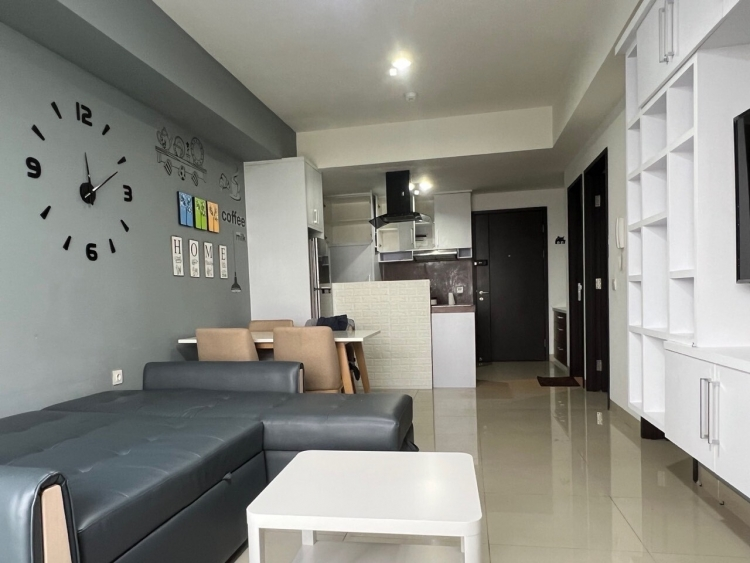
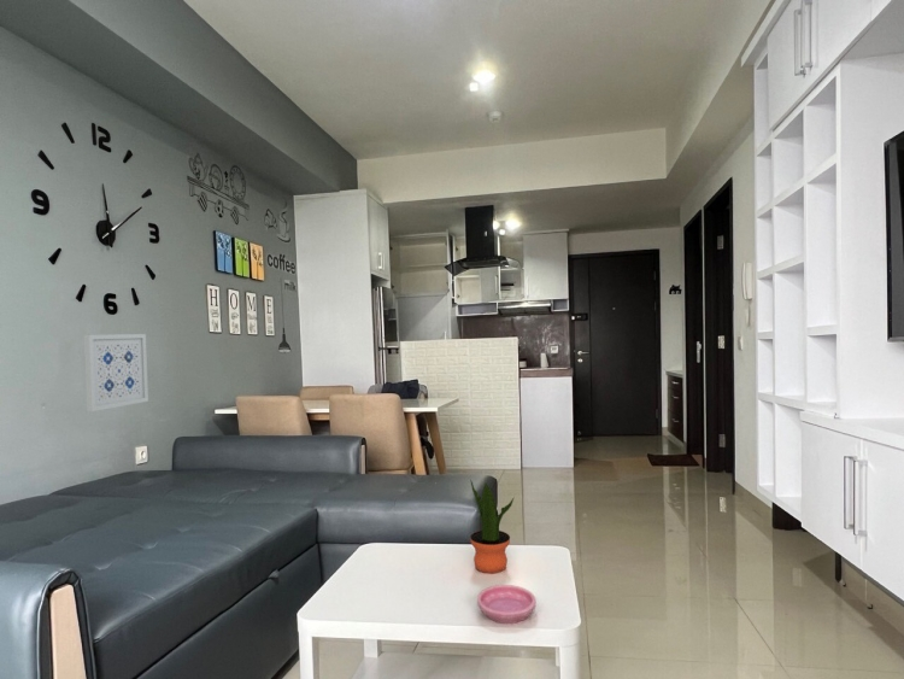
+ wall art [83,333,149,412]
+ potted plant [469,479,516,574]
+ saucer [476,584,538,625]
